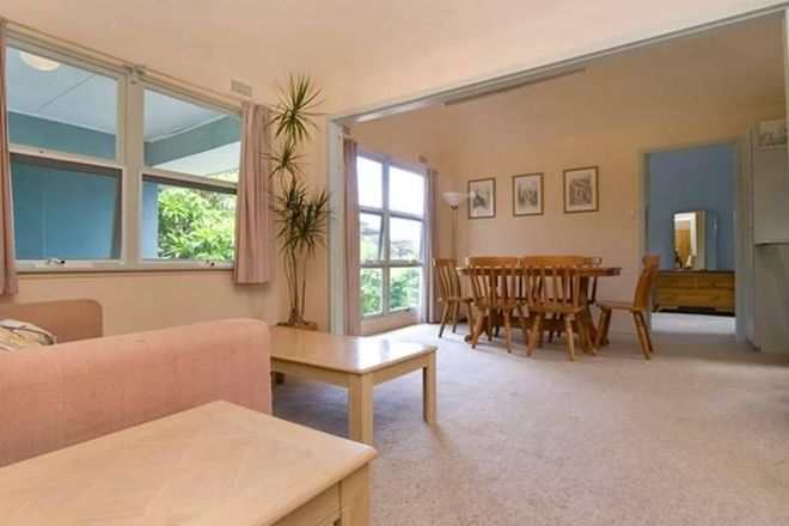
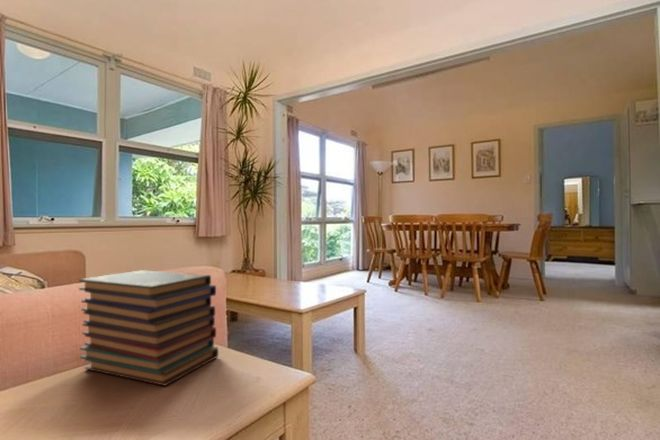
+ book stack [78,269,219,387]
